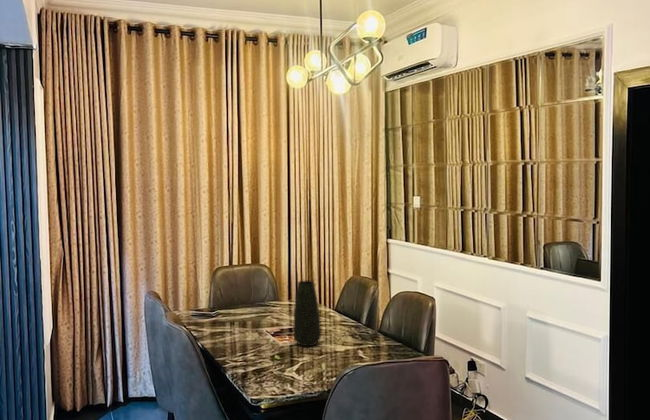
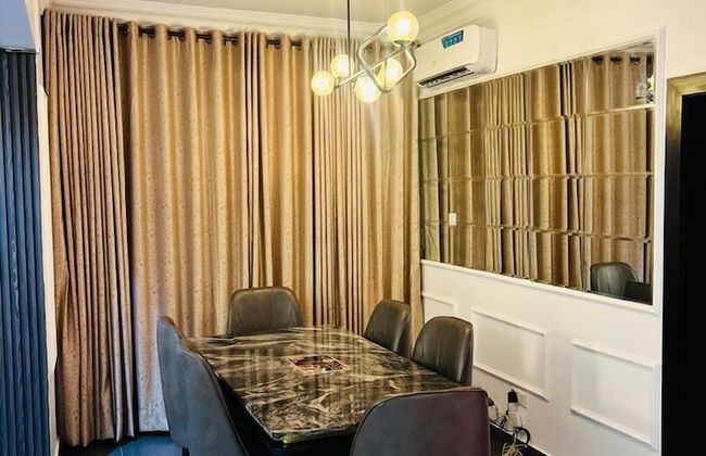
- vase [293,280,322,347]
